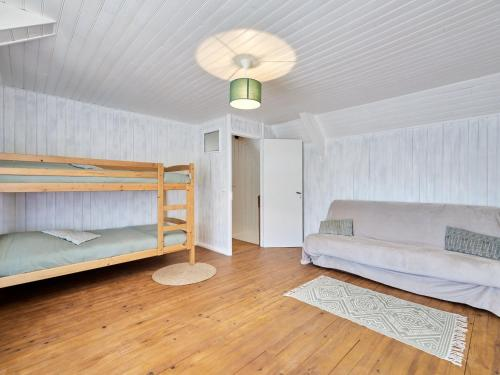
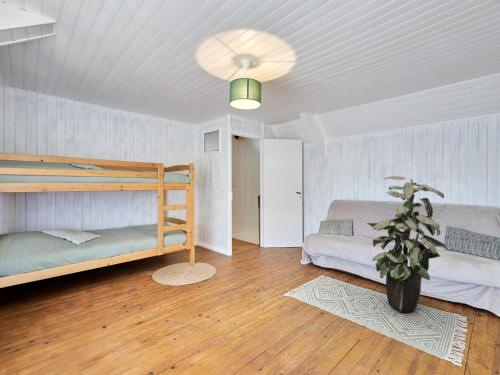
+ indoor plant [366,175,448,313]
